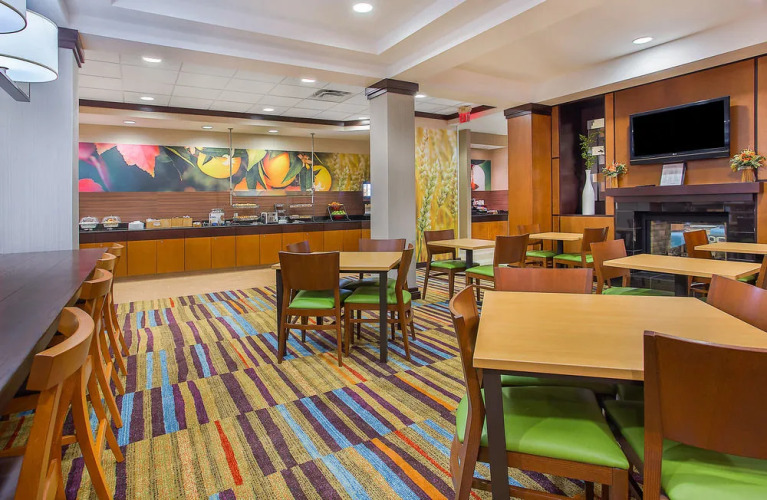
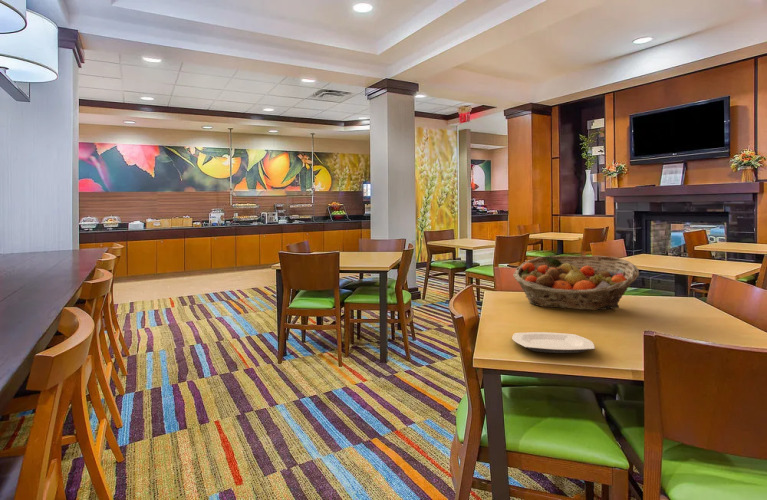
+ plate [511,331,596,354]
+ fruit basket [512,255,640,311]
